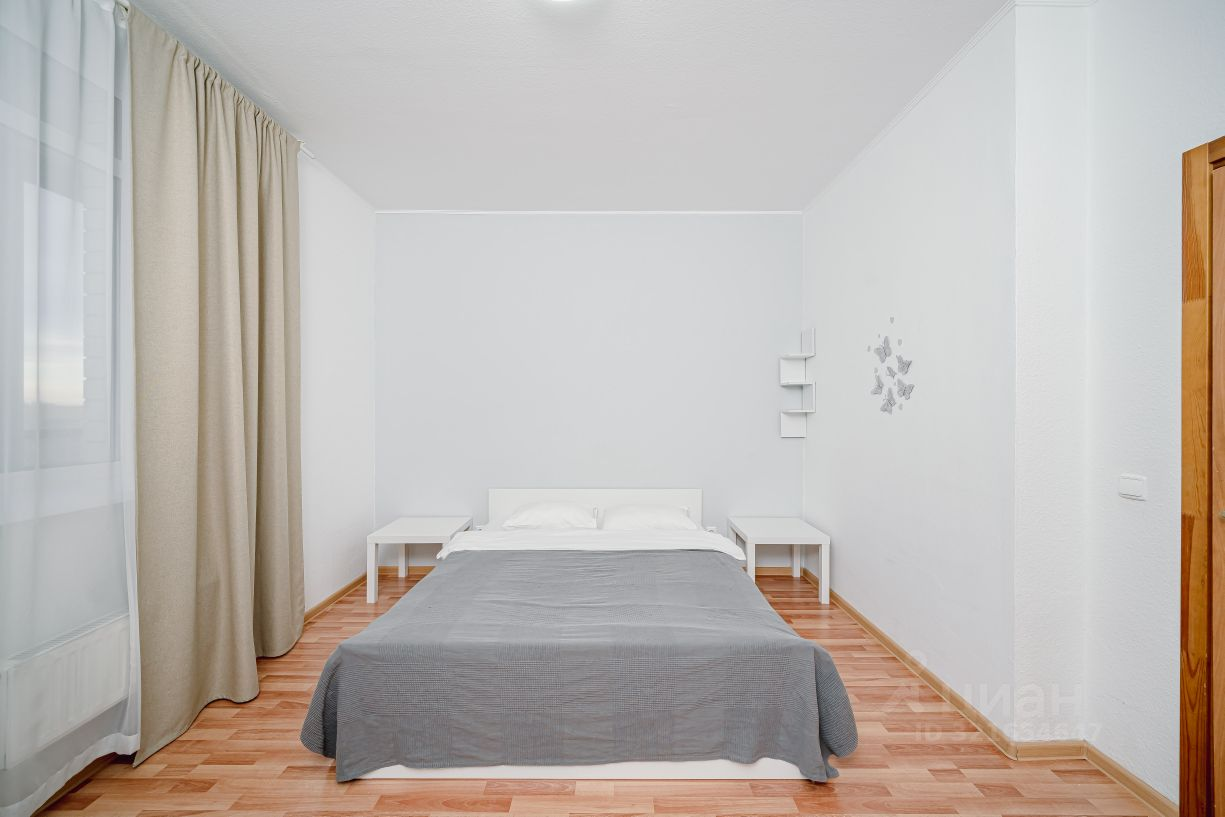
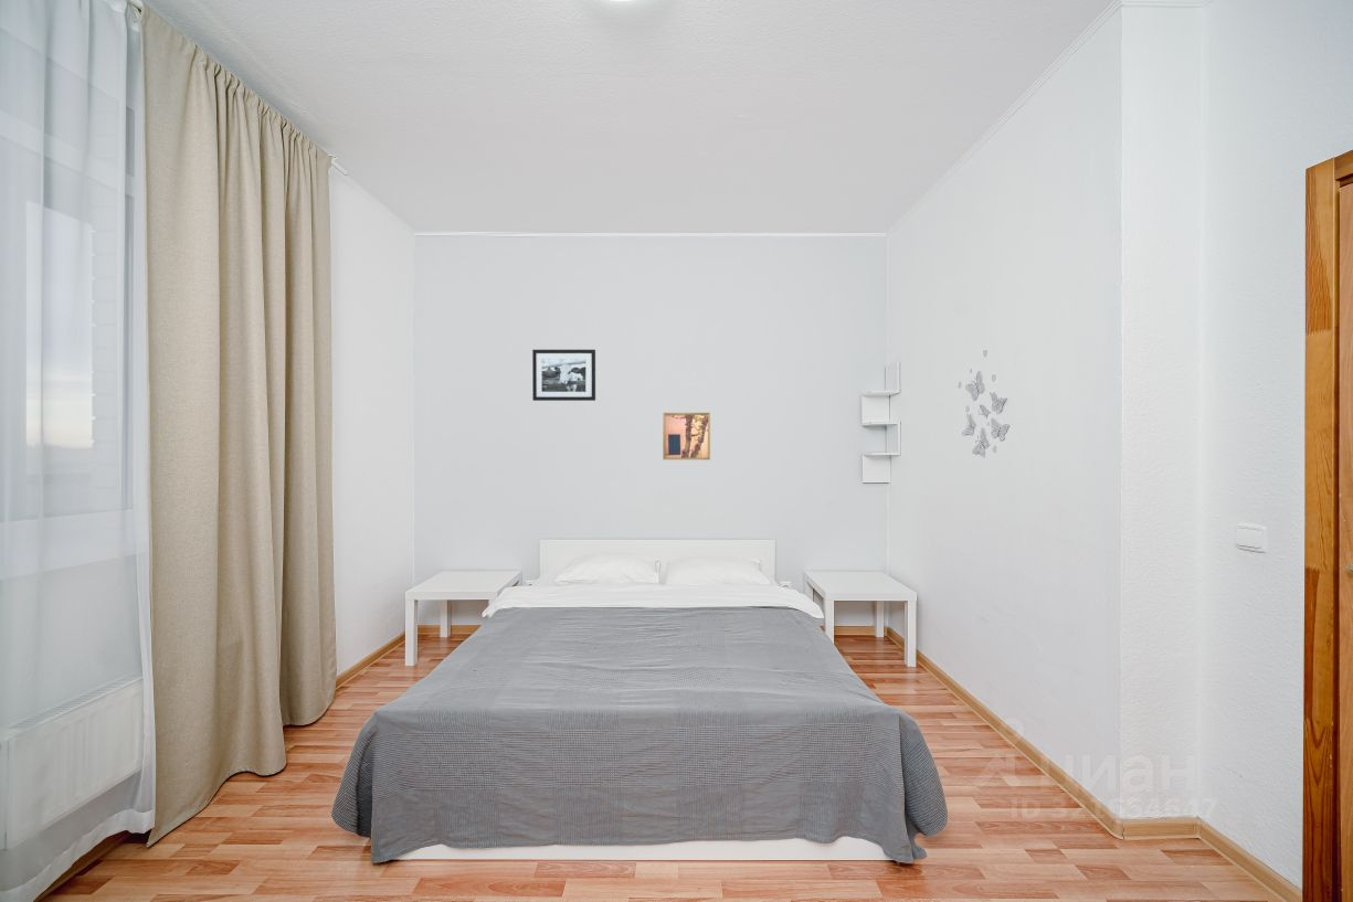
+ picture frame [531,349,596,402]
+ wall art [662,412,711,460]
